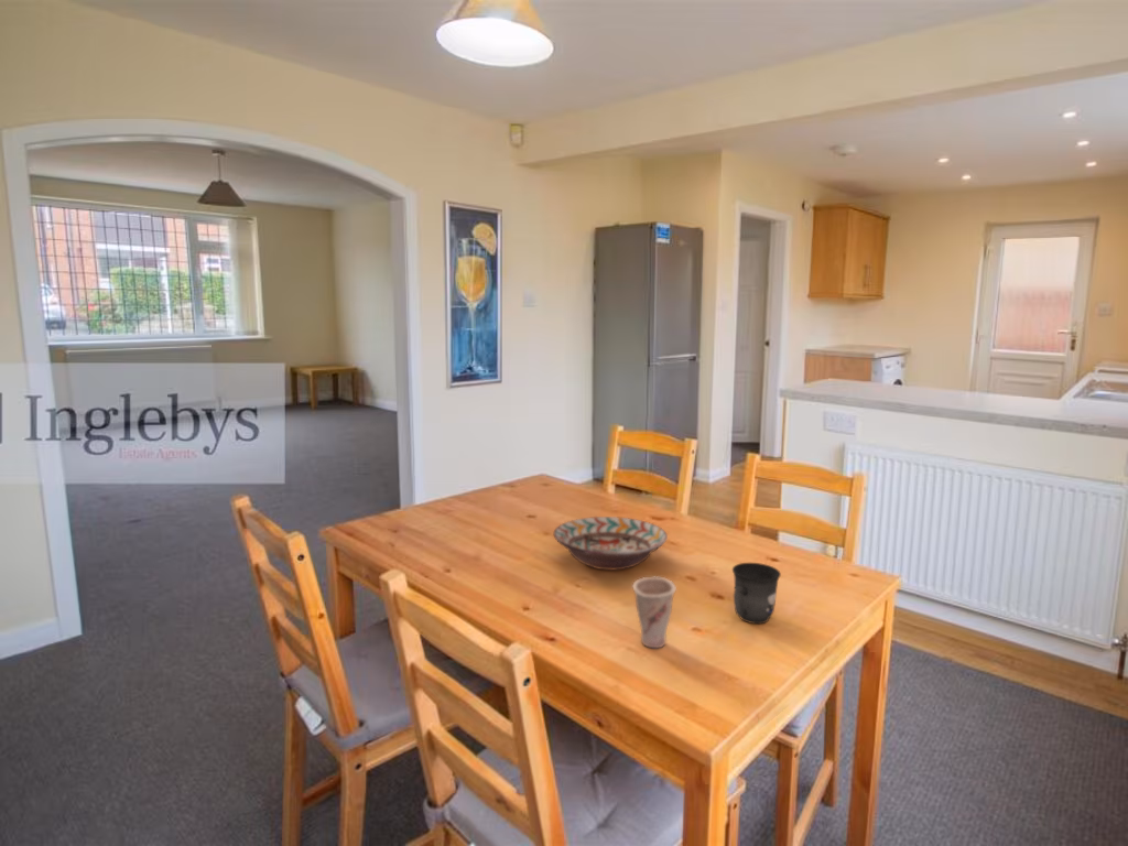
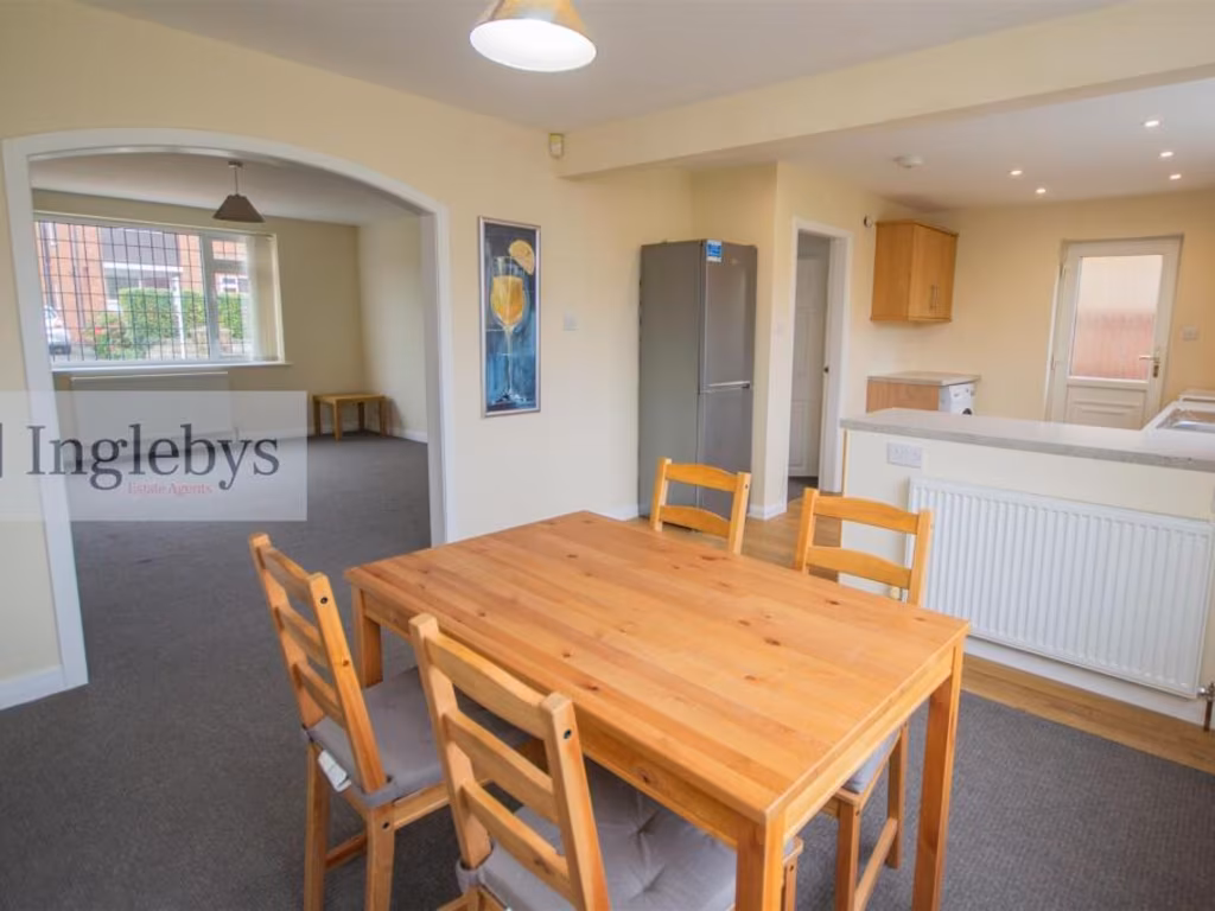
- mug [731,562,782,625]
- cup [631,575,677,649]
- decorative bowl [553,516,669,571]
